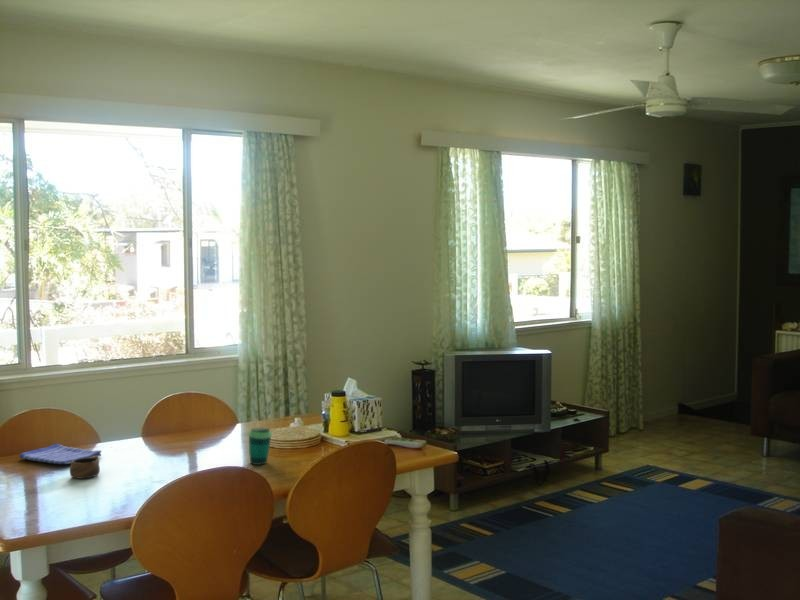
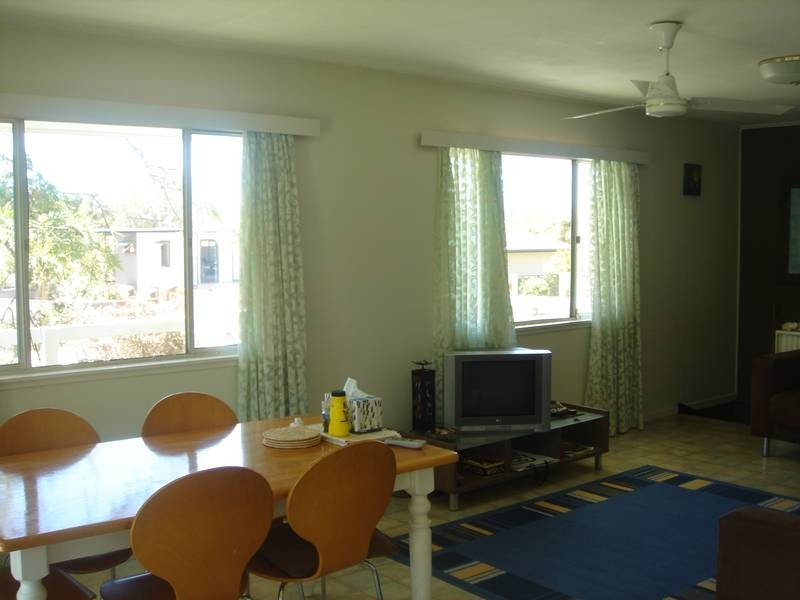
- cup [69,456,101,480]
- cup [247,426,273,466]
- dish towel [18,442,102,465]
